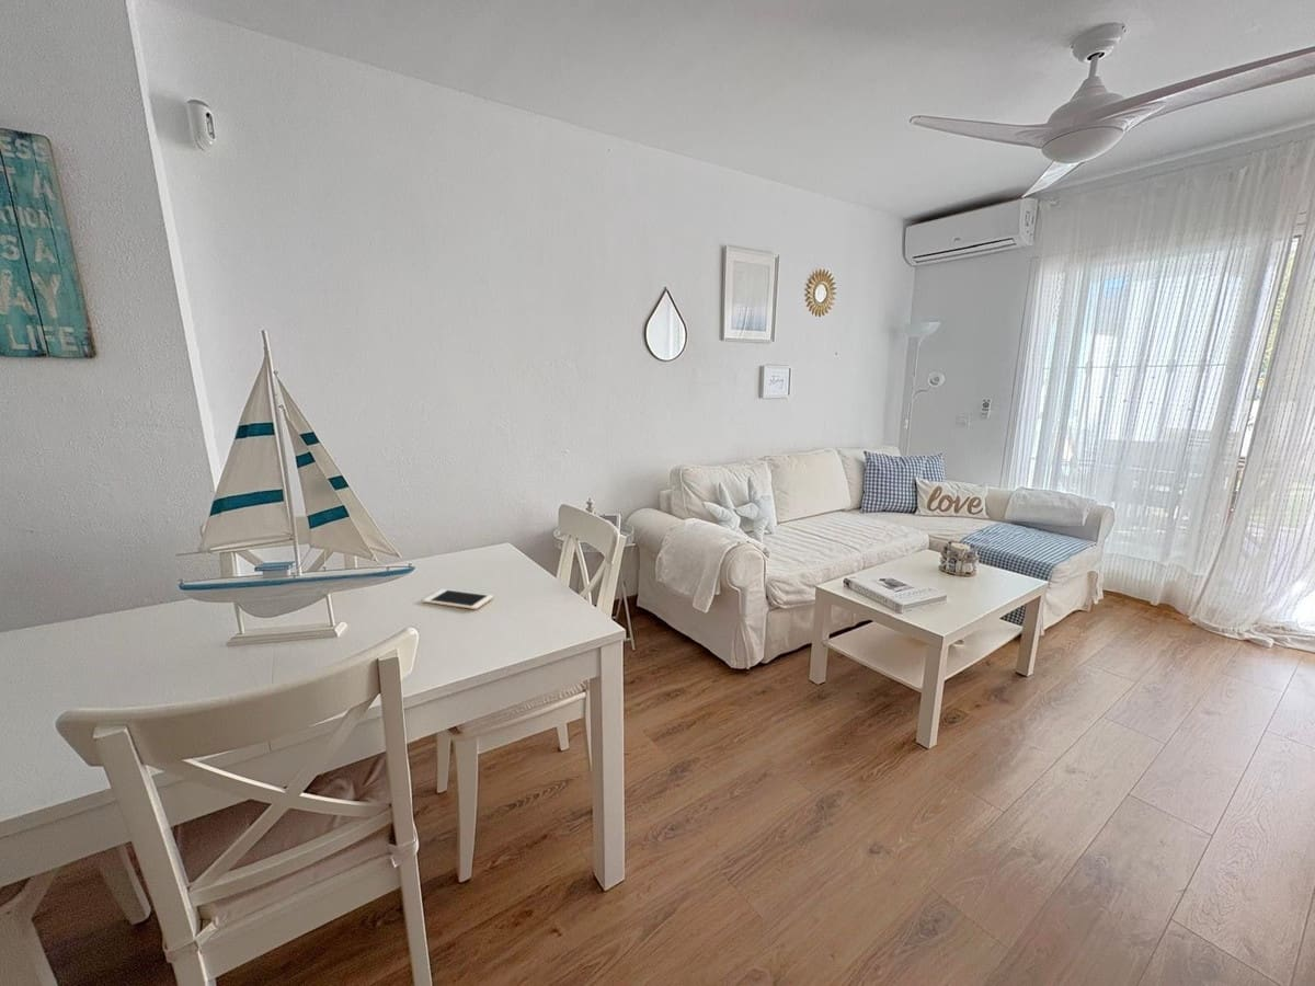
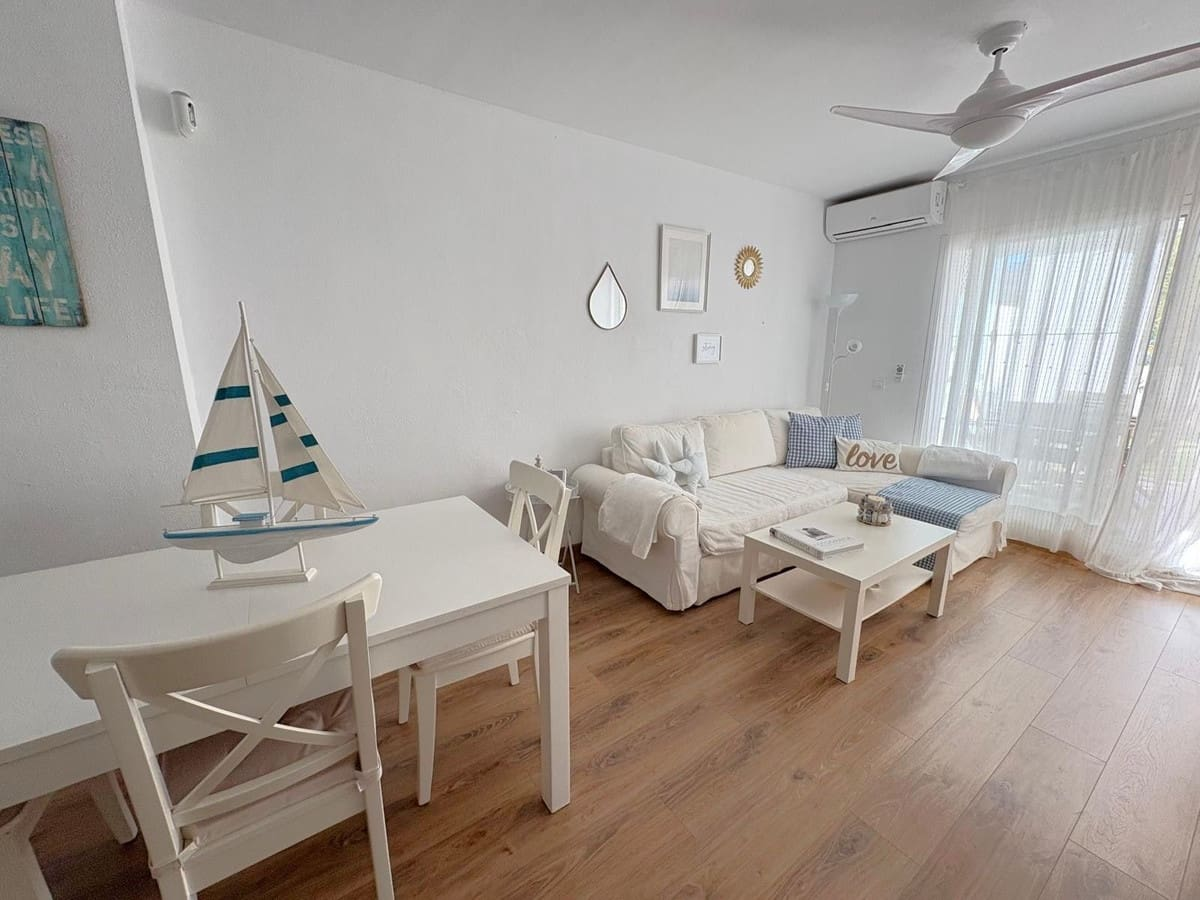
- cell phone [422,588,494,610]
